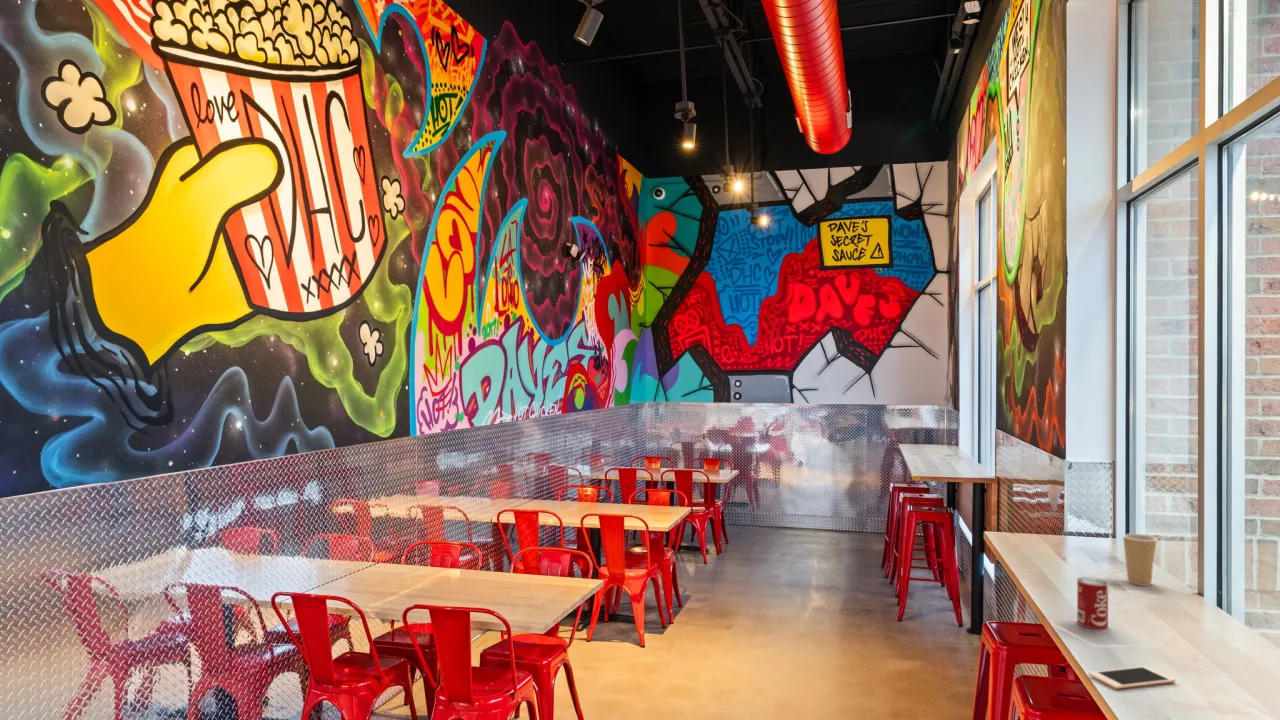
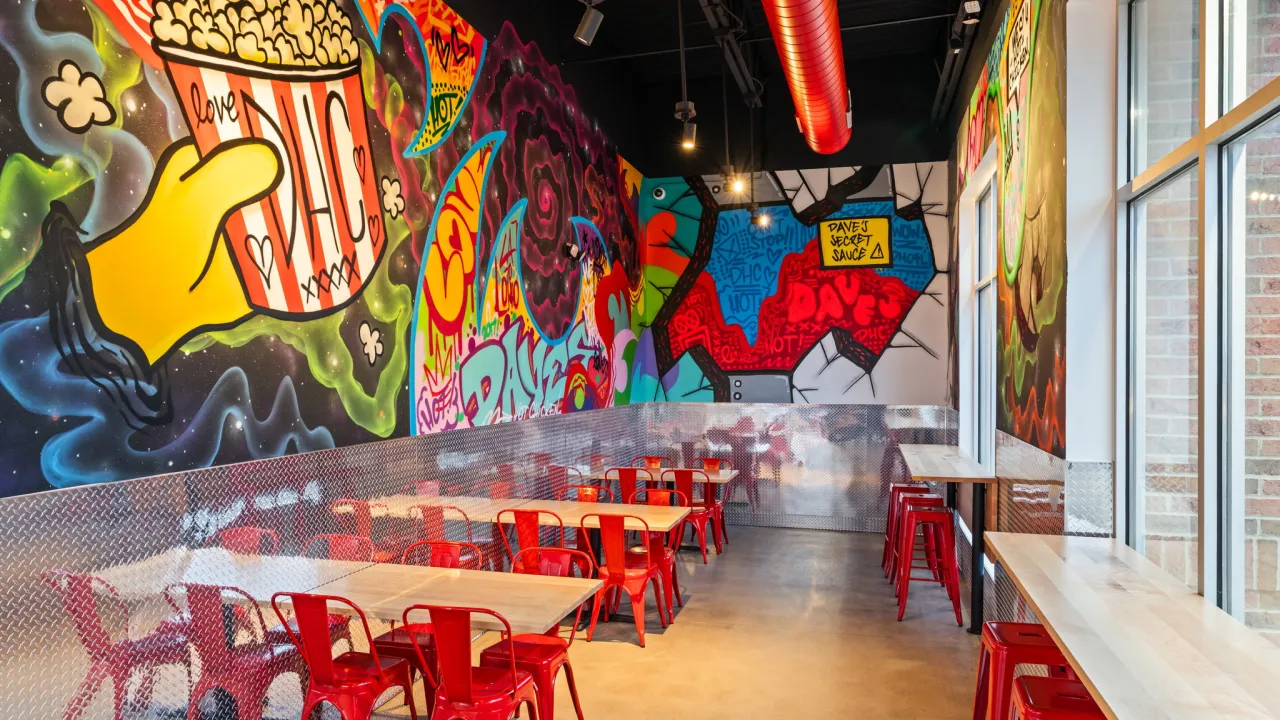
- paper cup [1122,533,1158,587]
- cell phone [1088,665,1176,690]
- soda can [1076,576,1109,630]
